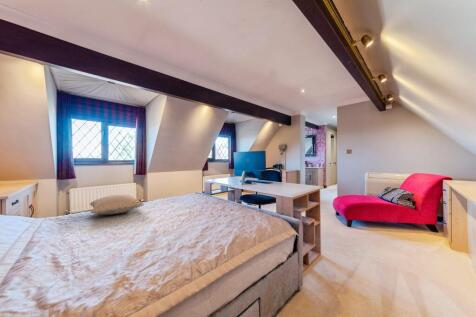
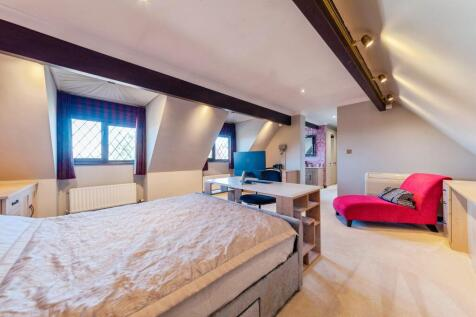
- pillow [89,194,145,215]
